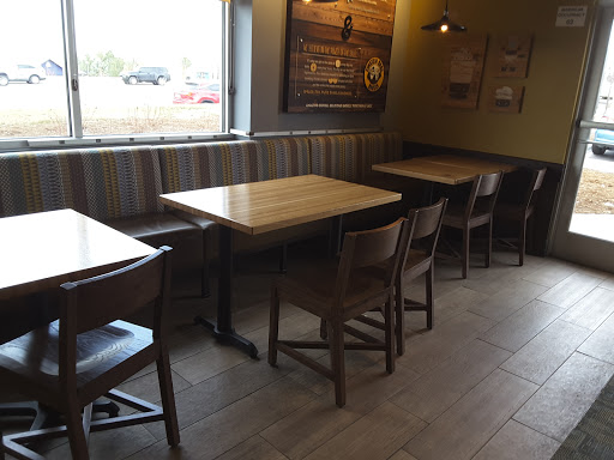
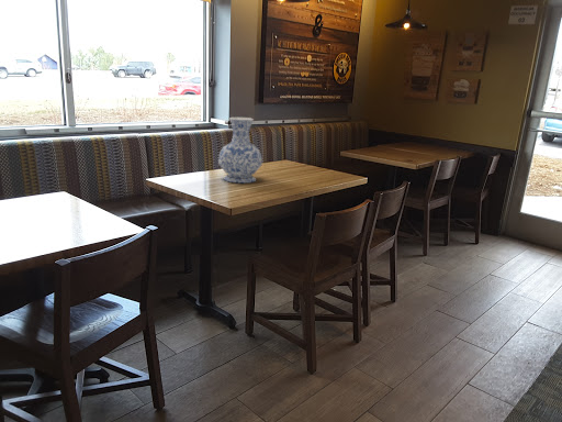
+ vase [217,116,263,184]
